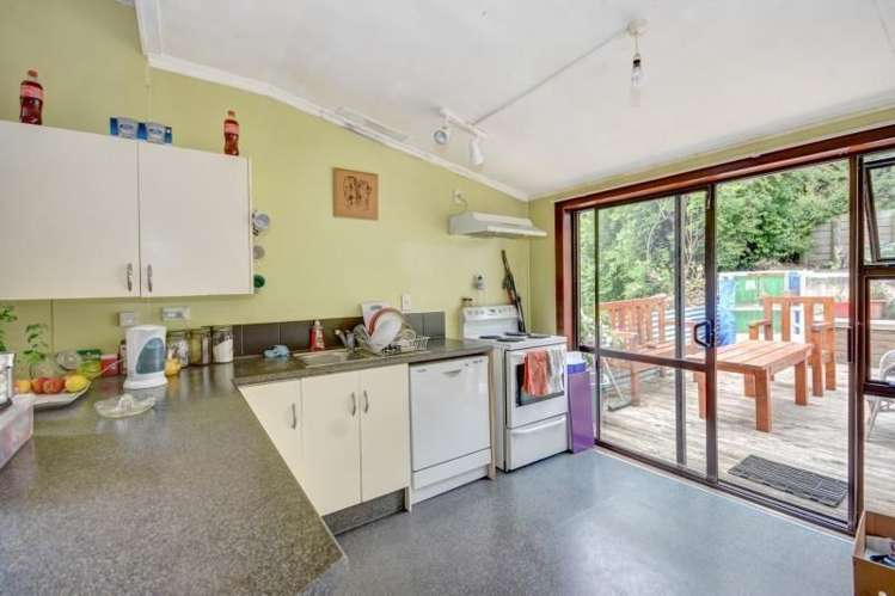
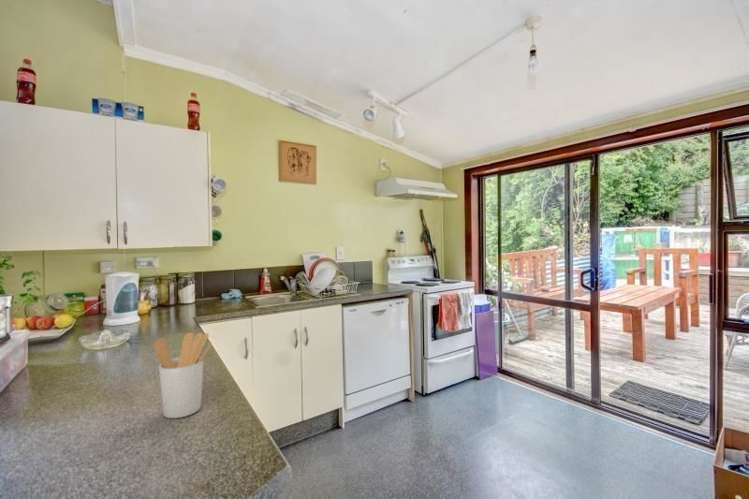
+ utensil holder [153,332,212,419]
